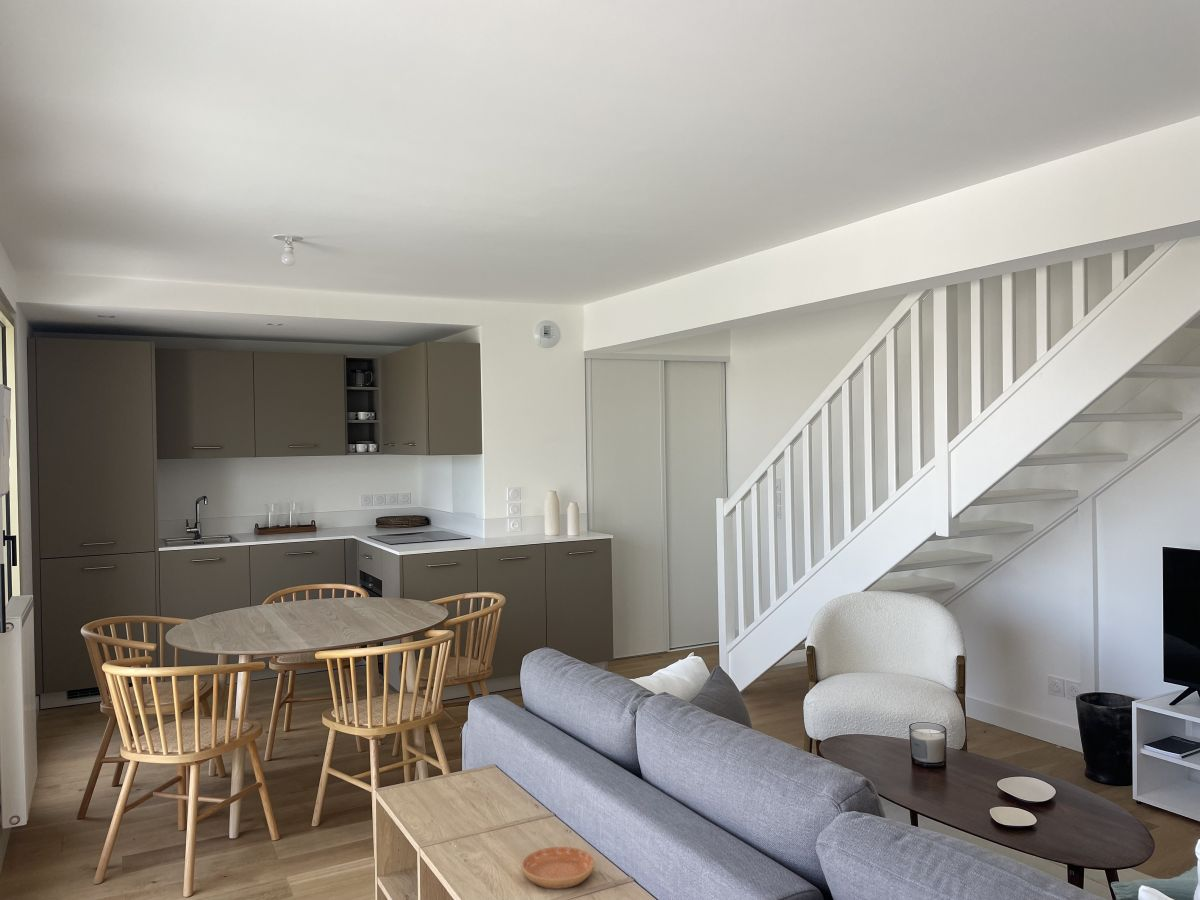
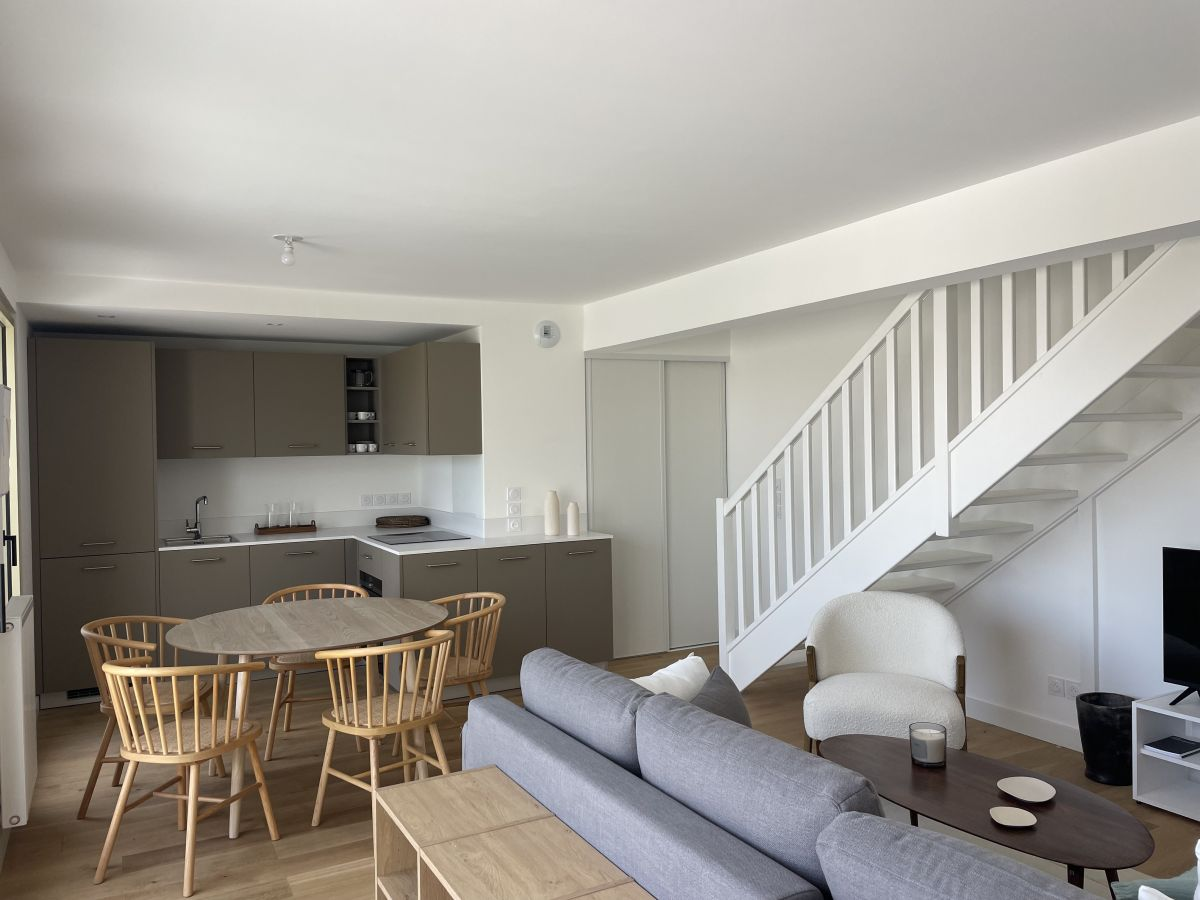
- saucer [521,846,596,890]
